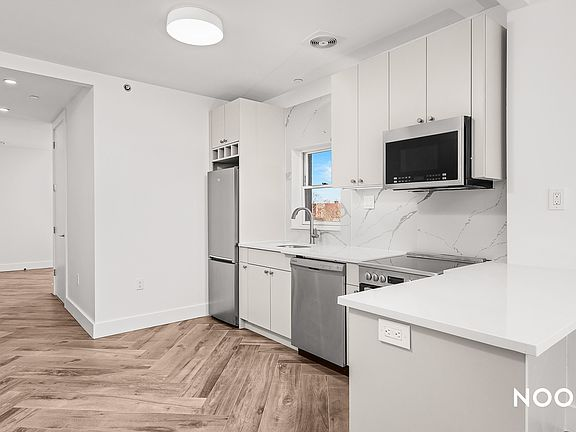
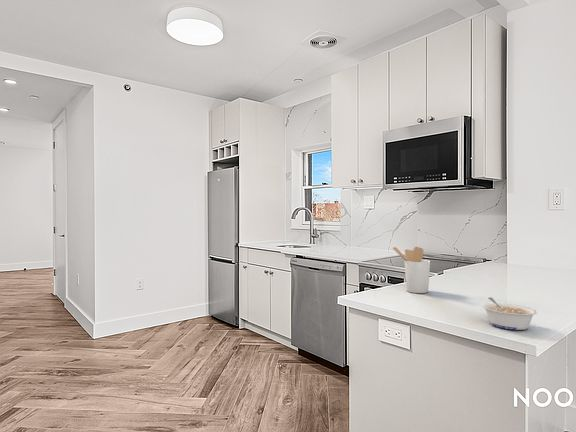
+ legume [481,296,538,331]
+ utensil holder [392,246,431,294]
